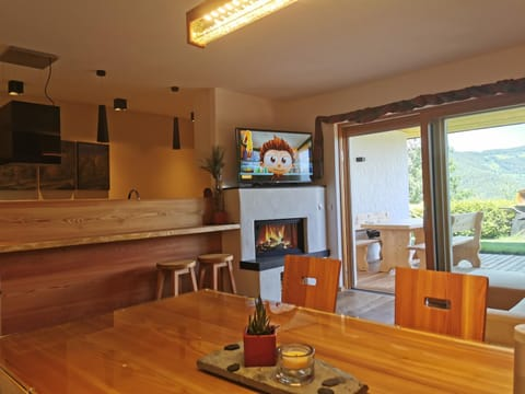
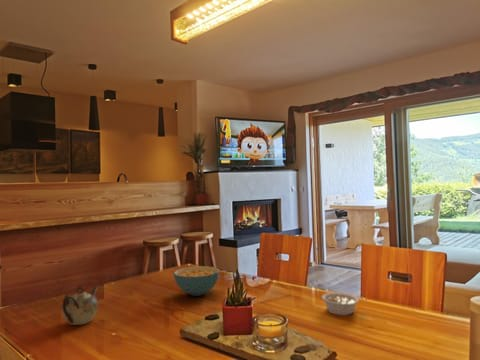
+ teapot [61,285,99,326]
+ cereal bowl [173,265,221,297]
+ legume [321,292,360,316]
